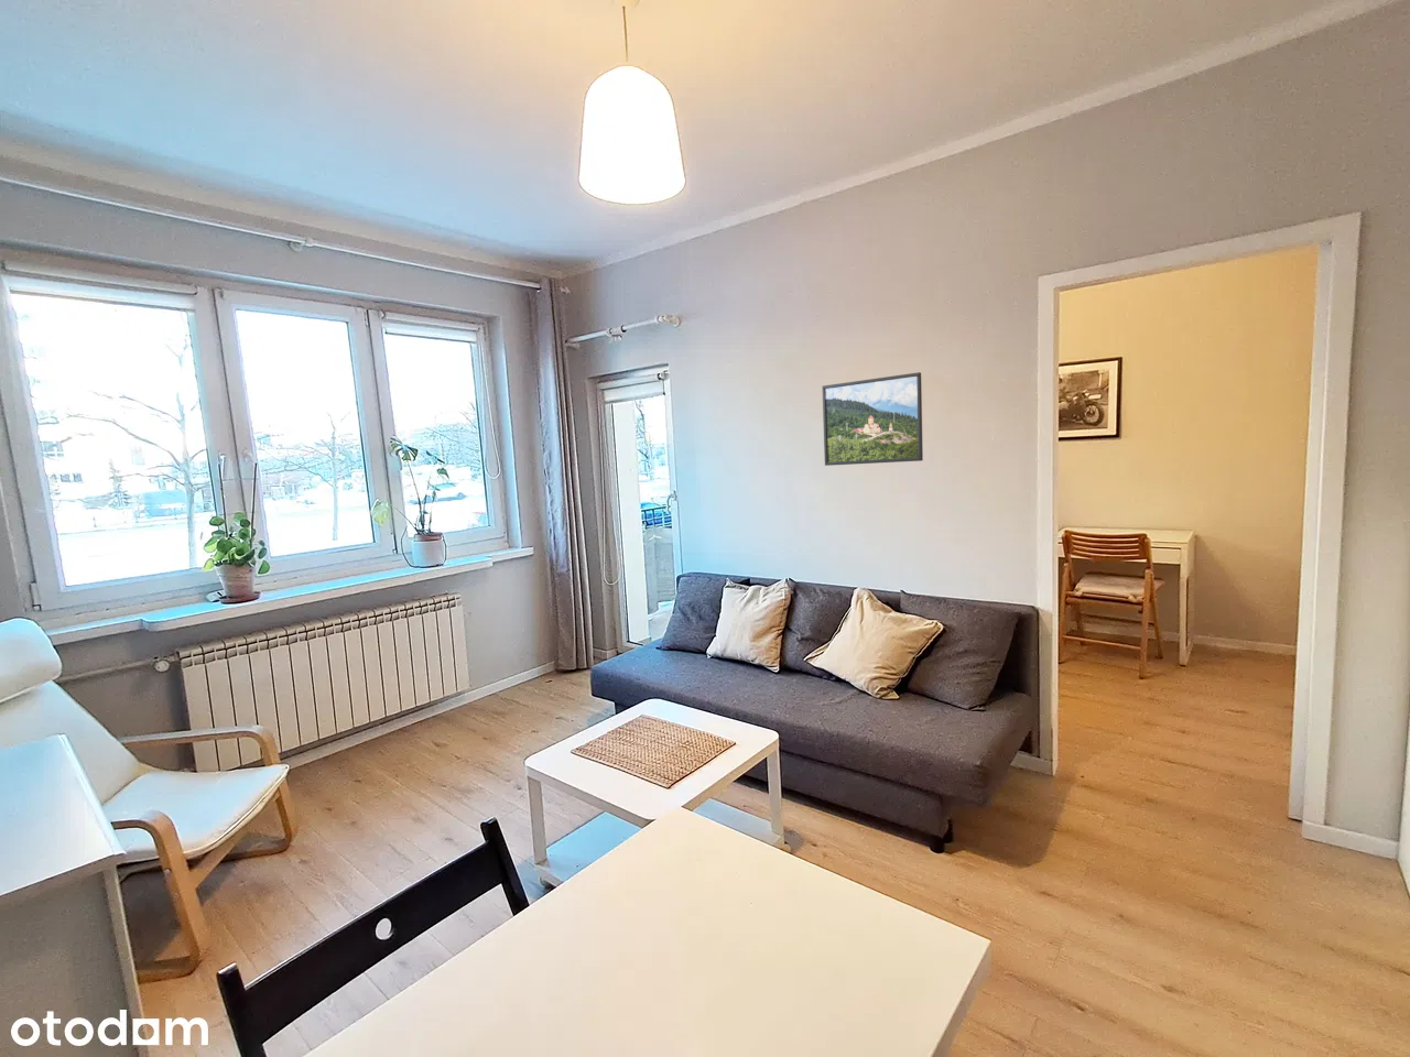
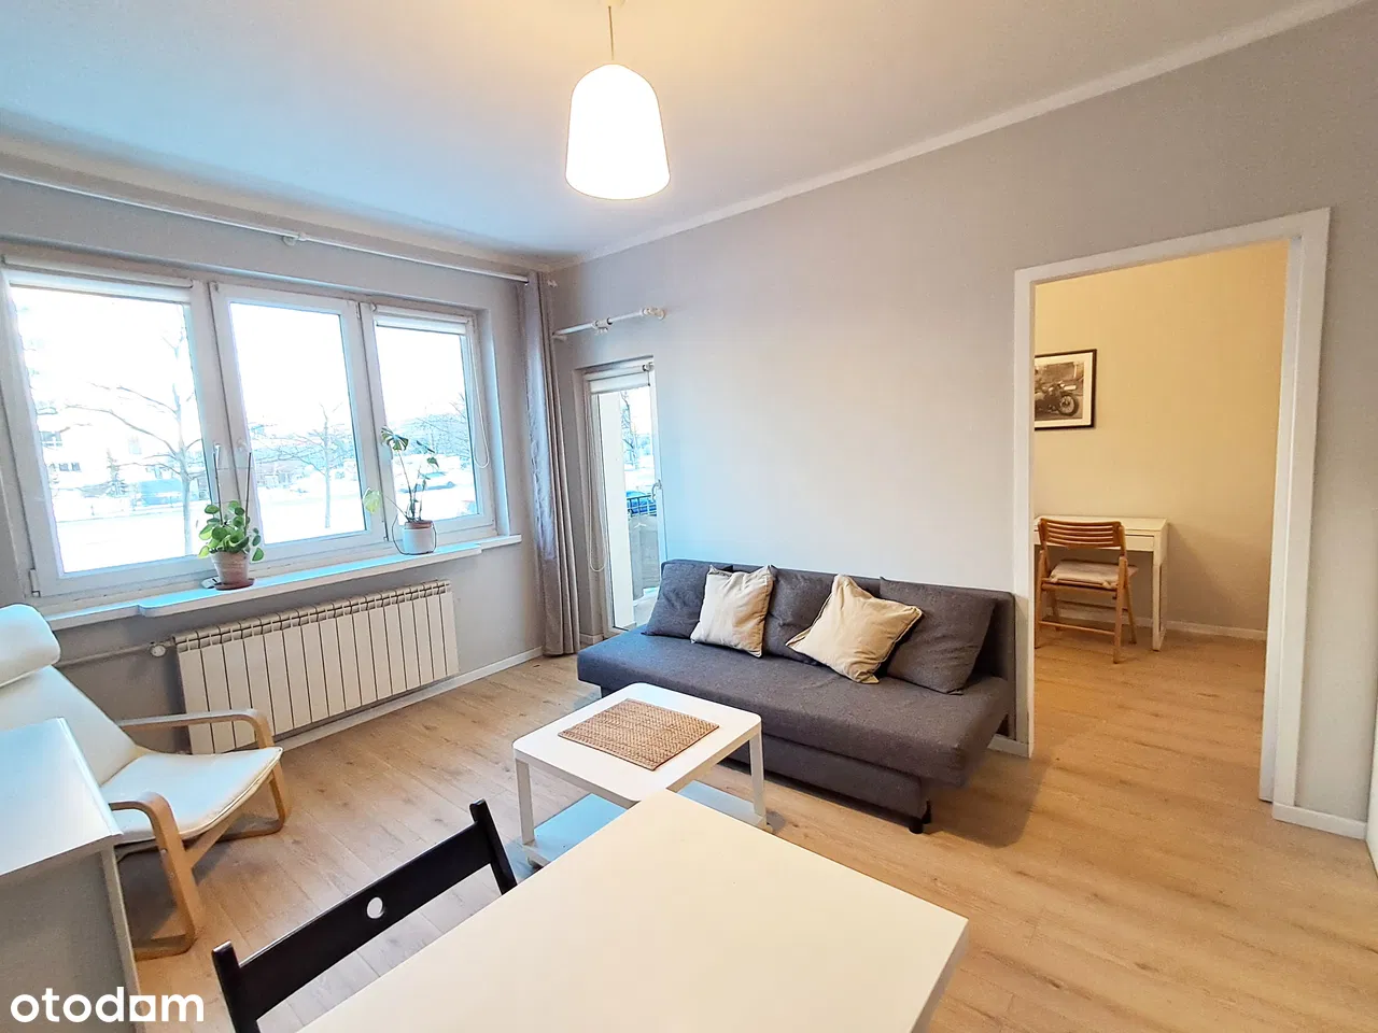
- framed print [820,371,924,466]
